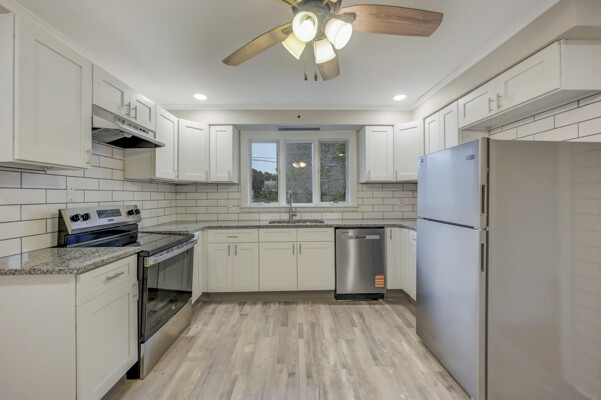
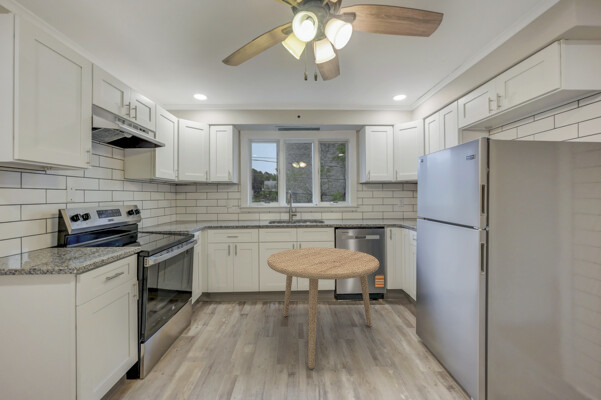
+ dining table [266,247,380,370]
